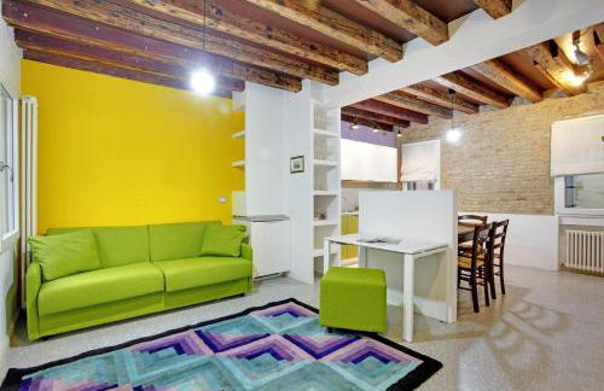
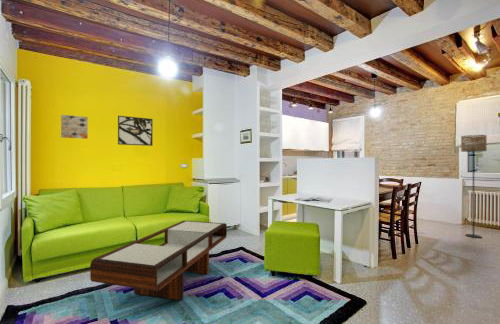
+ coffee table [89,220,228,301]
+ wall art [60,114,89,140]
+ floor lamp [460,134,488,239]
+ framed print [117,115,154,147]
